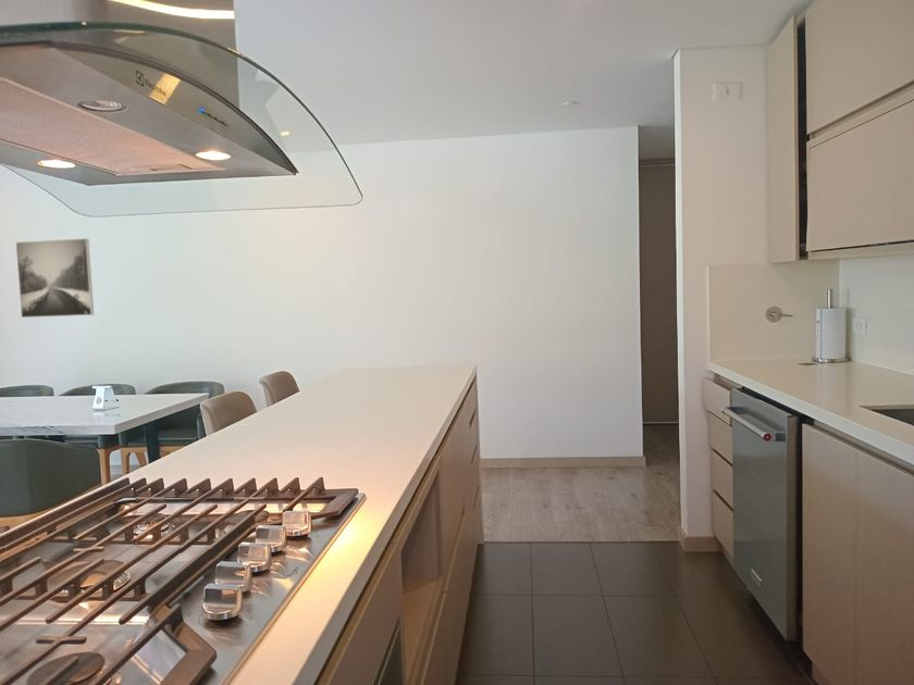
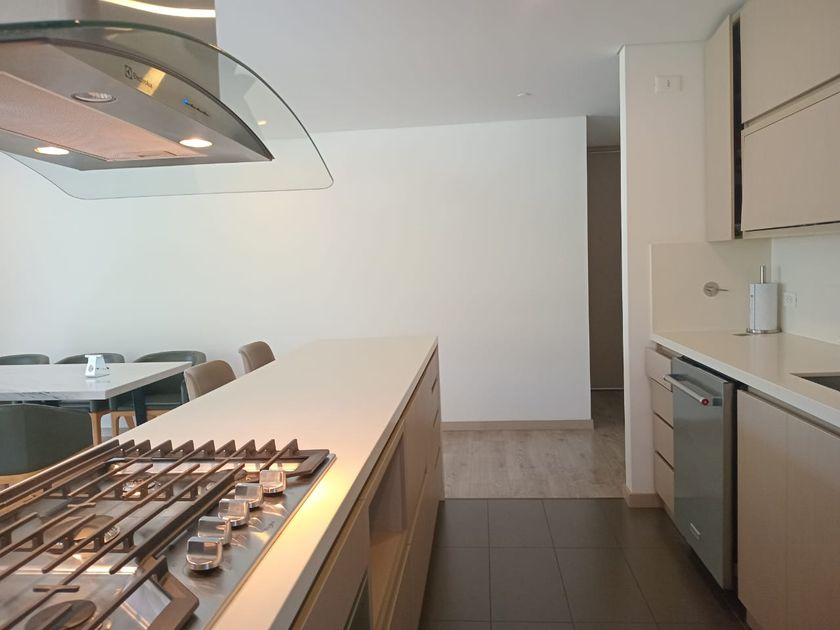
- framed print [15,237,95,319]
